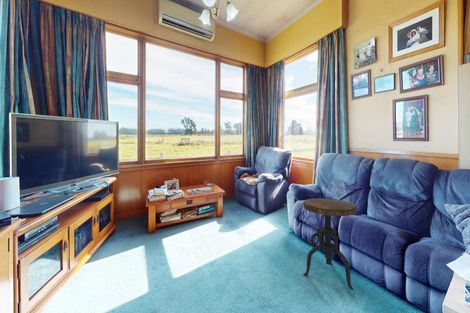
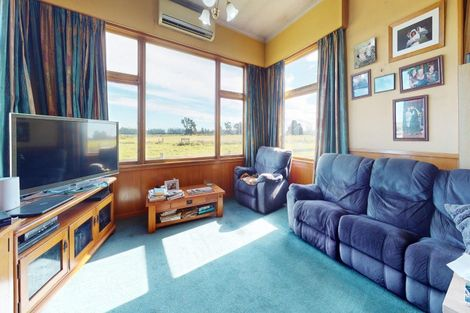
- side table [302,197,358,291]
